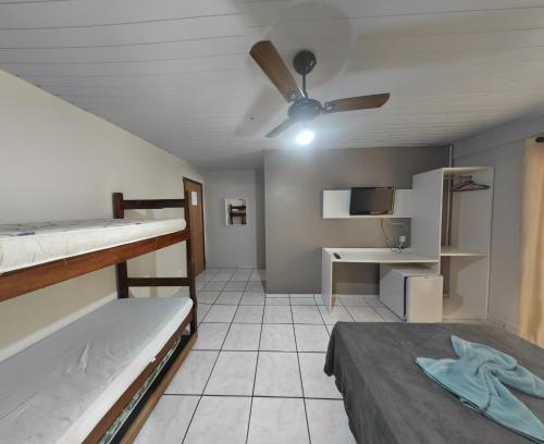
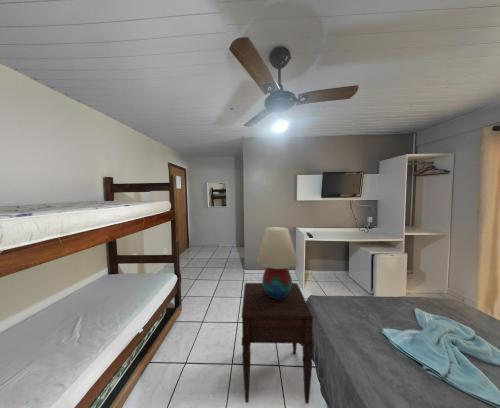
+ nightstand [240,282,314,405]
+ table lamp [256,226,299,299]
